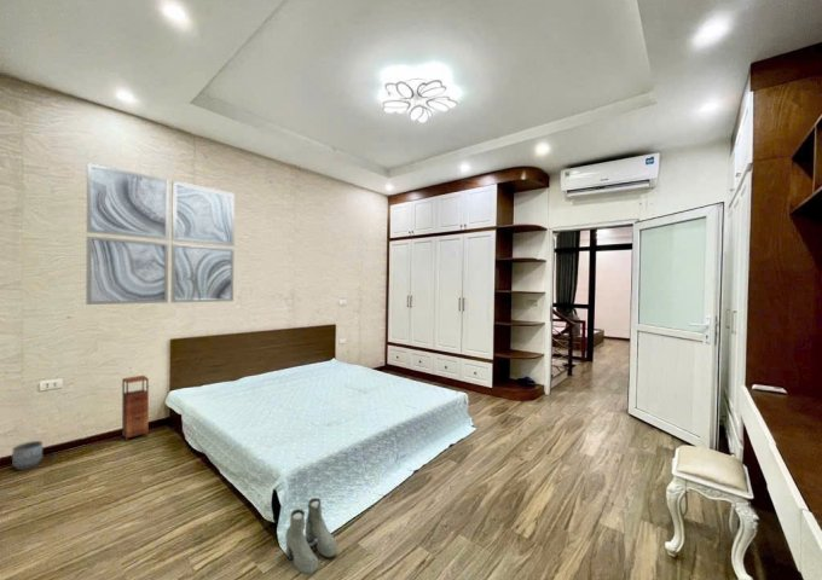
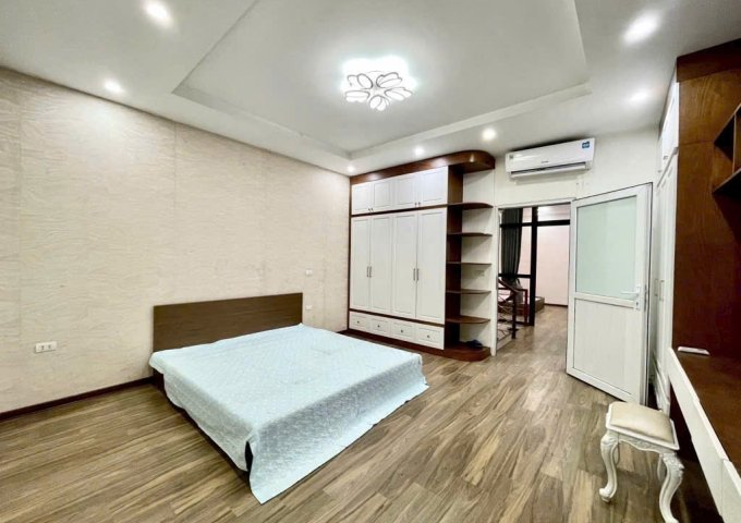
- boots [284,497,338,576]
- storage cabinet [121,375,150,443]
- planter [11,440,44,471]
- wall art [85,162,236,306]
